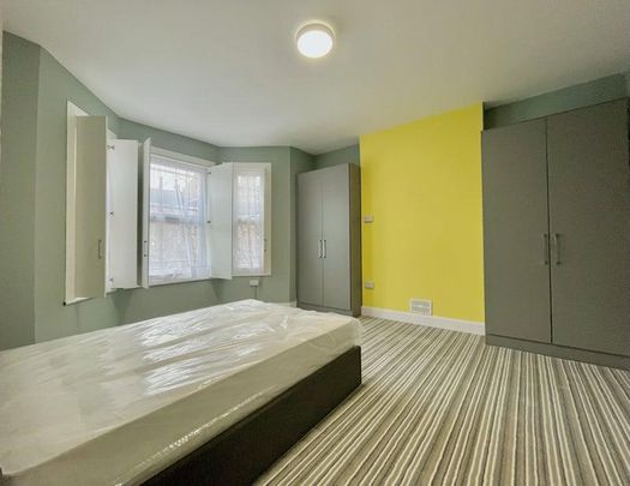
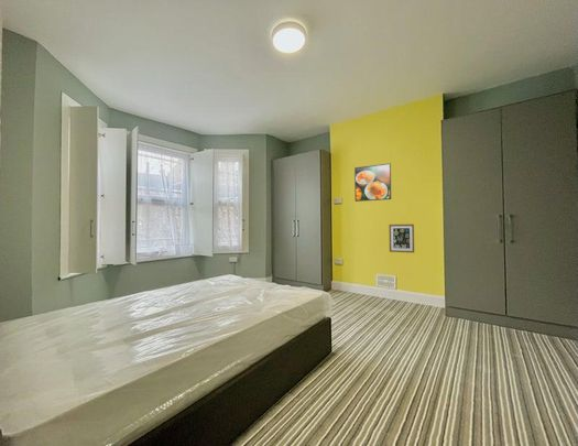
+ wall art [388,224,415,253]
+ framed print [353,163,392,203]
